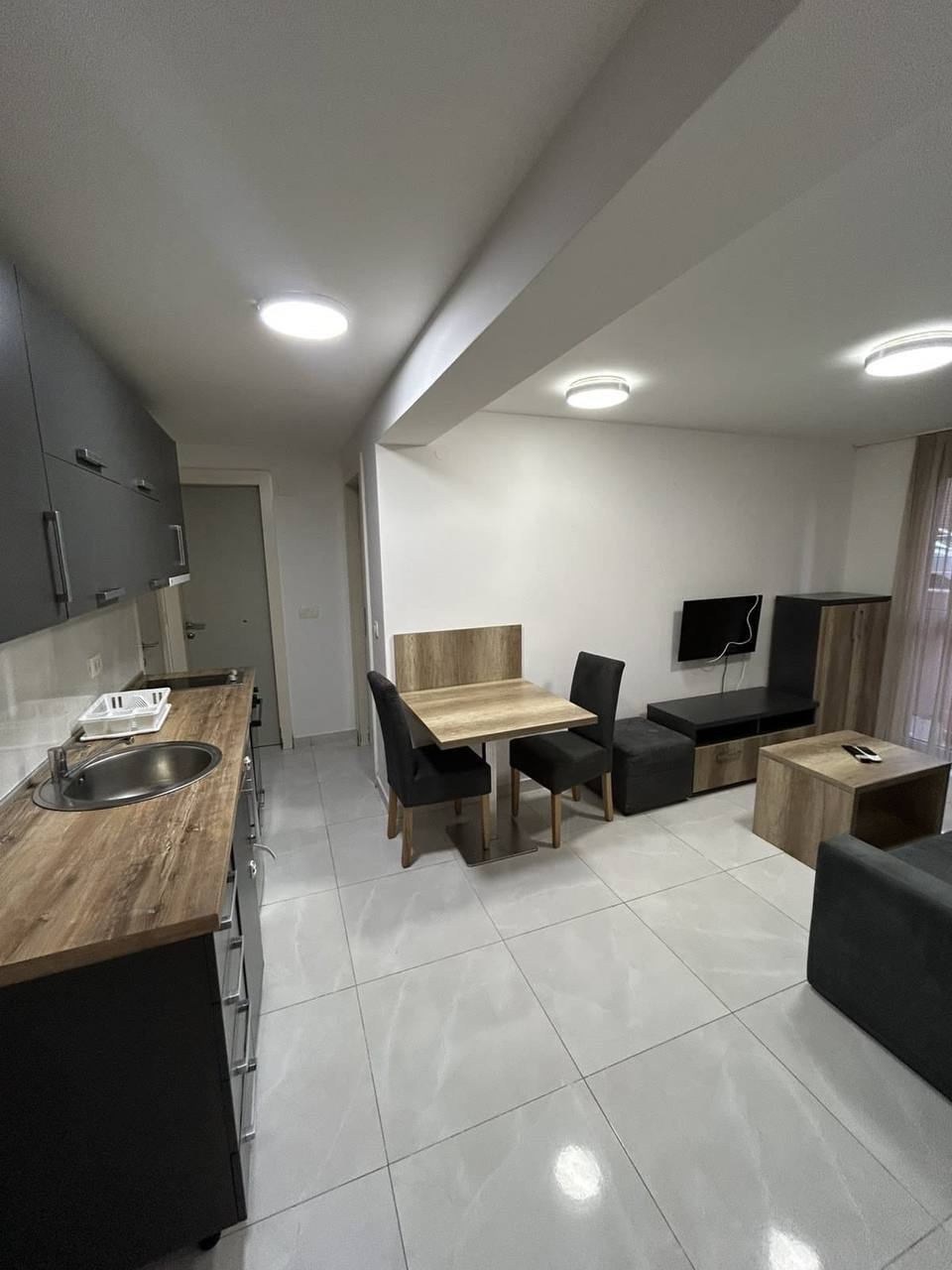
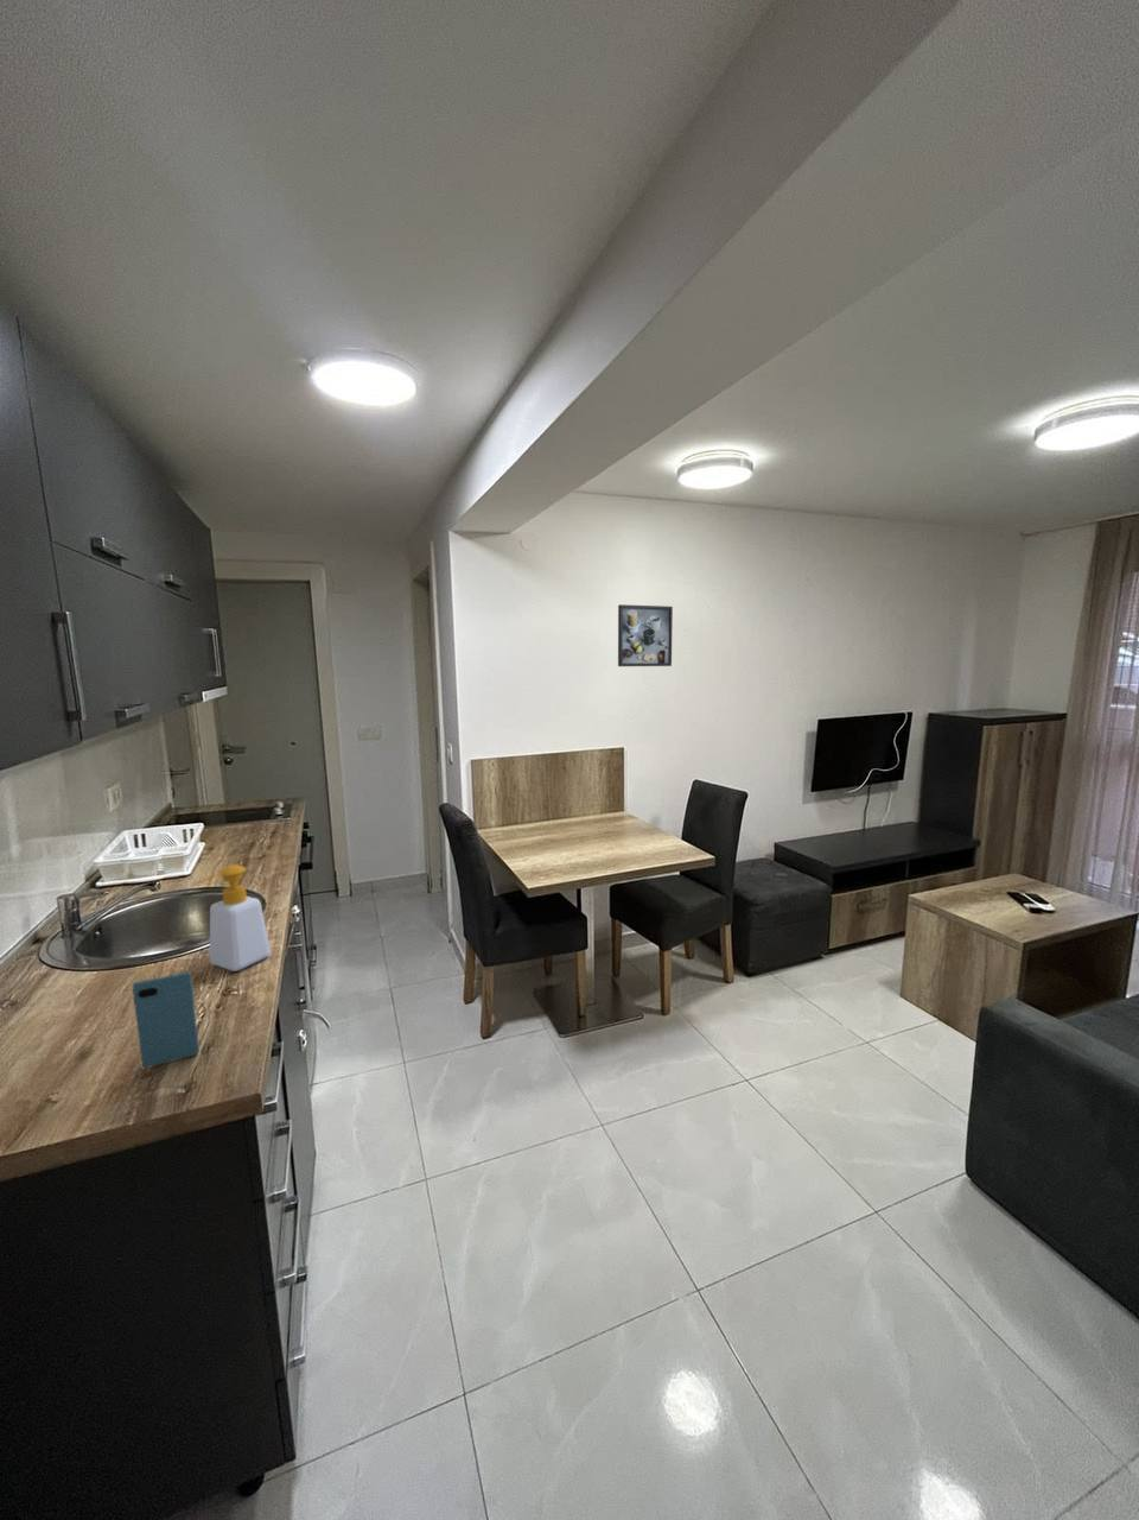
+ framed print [617,603,674,668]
+ smartphone [132,971,201,1069]
+ soap bottle [190,863,272,973]
